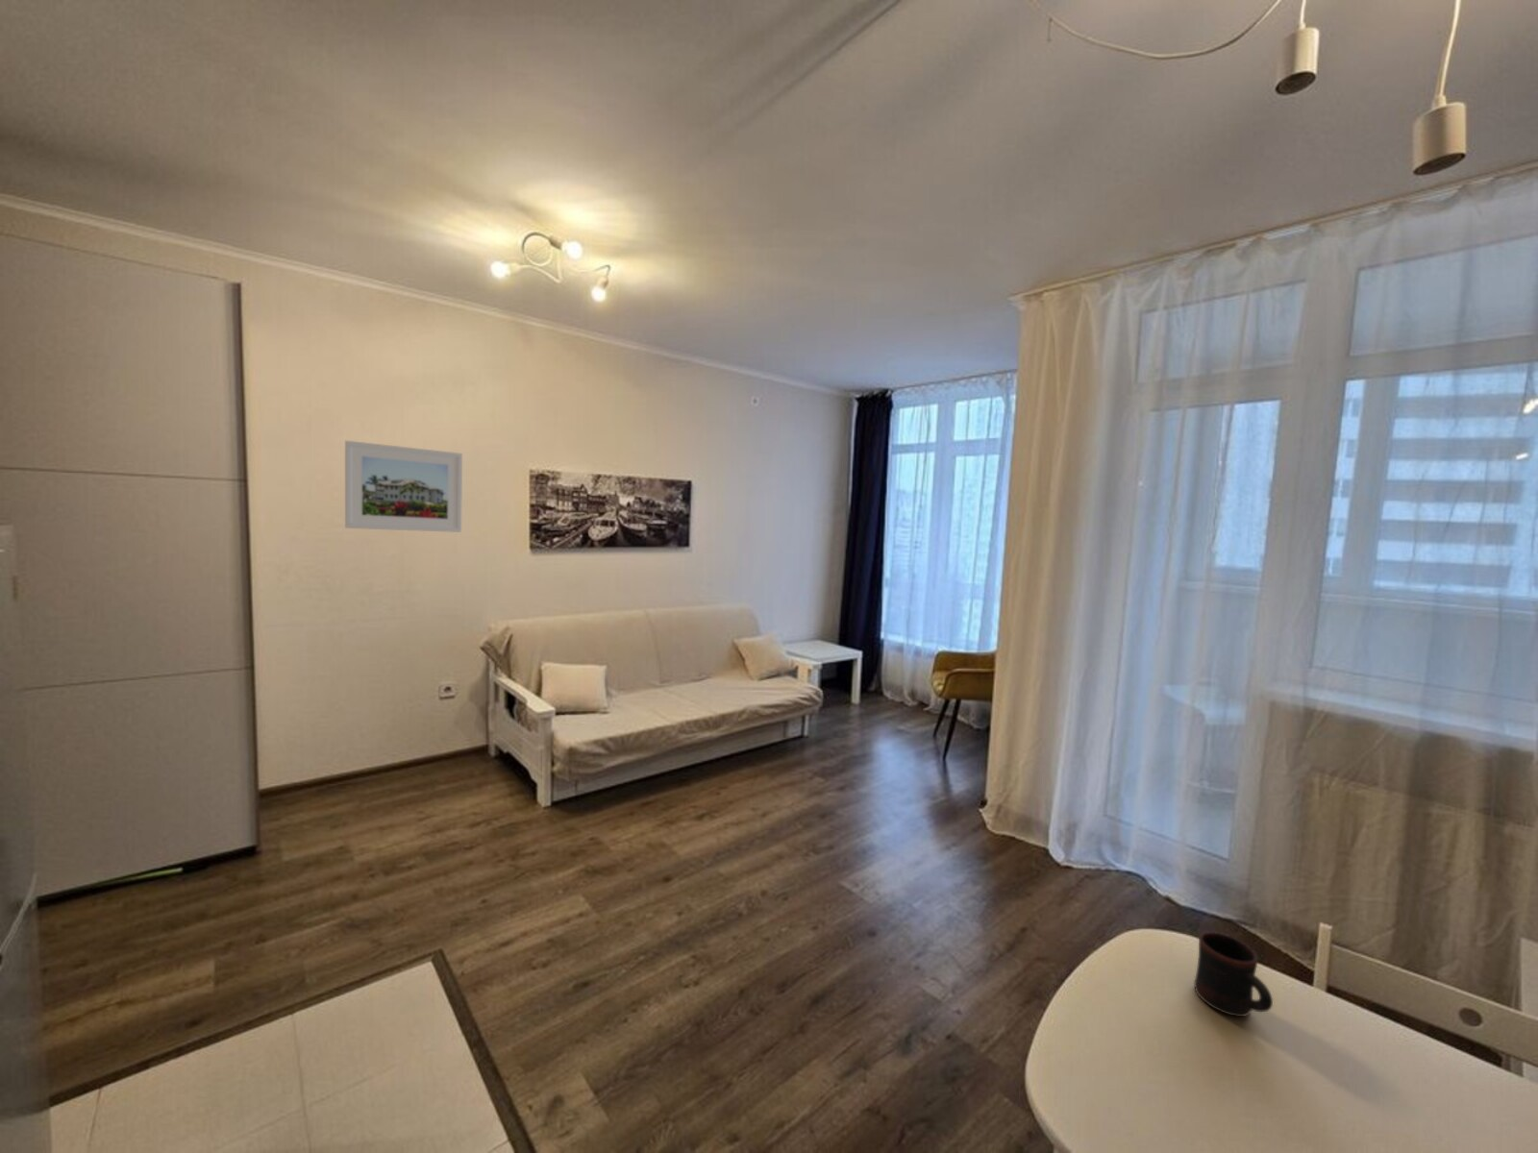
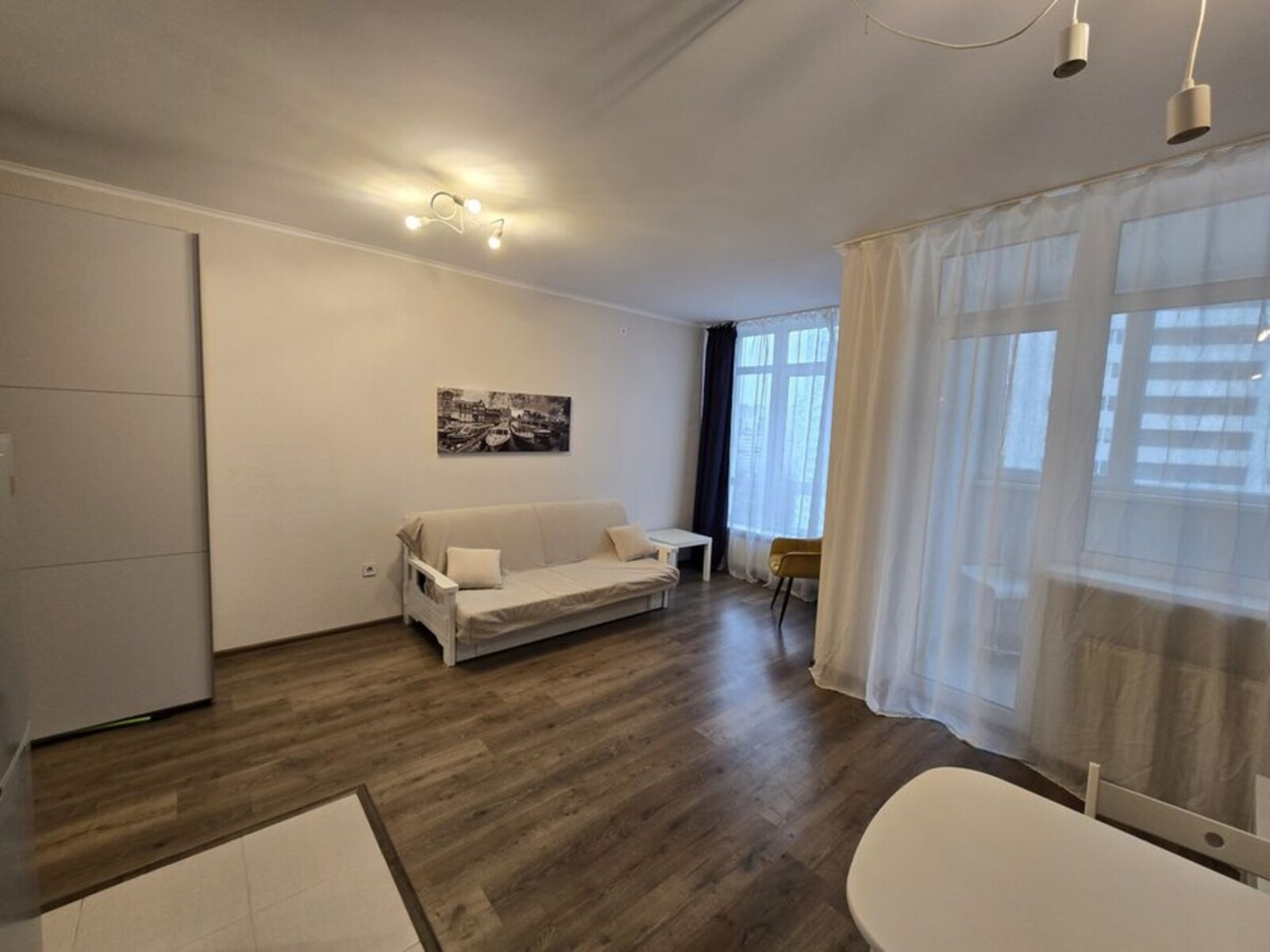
- mug [1193,931,1274,1017]
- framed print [344,440,464,533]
